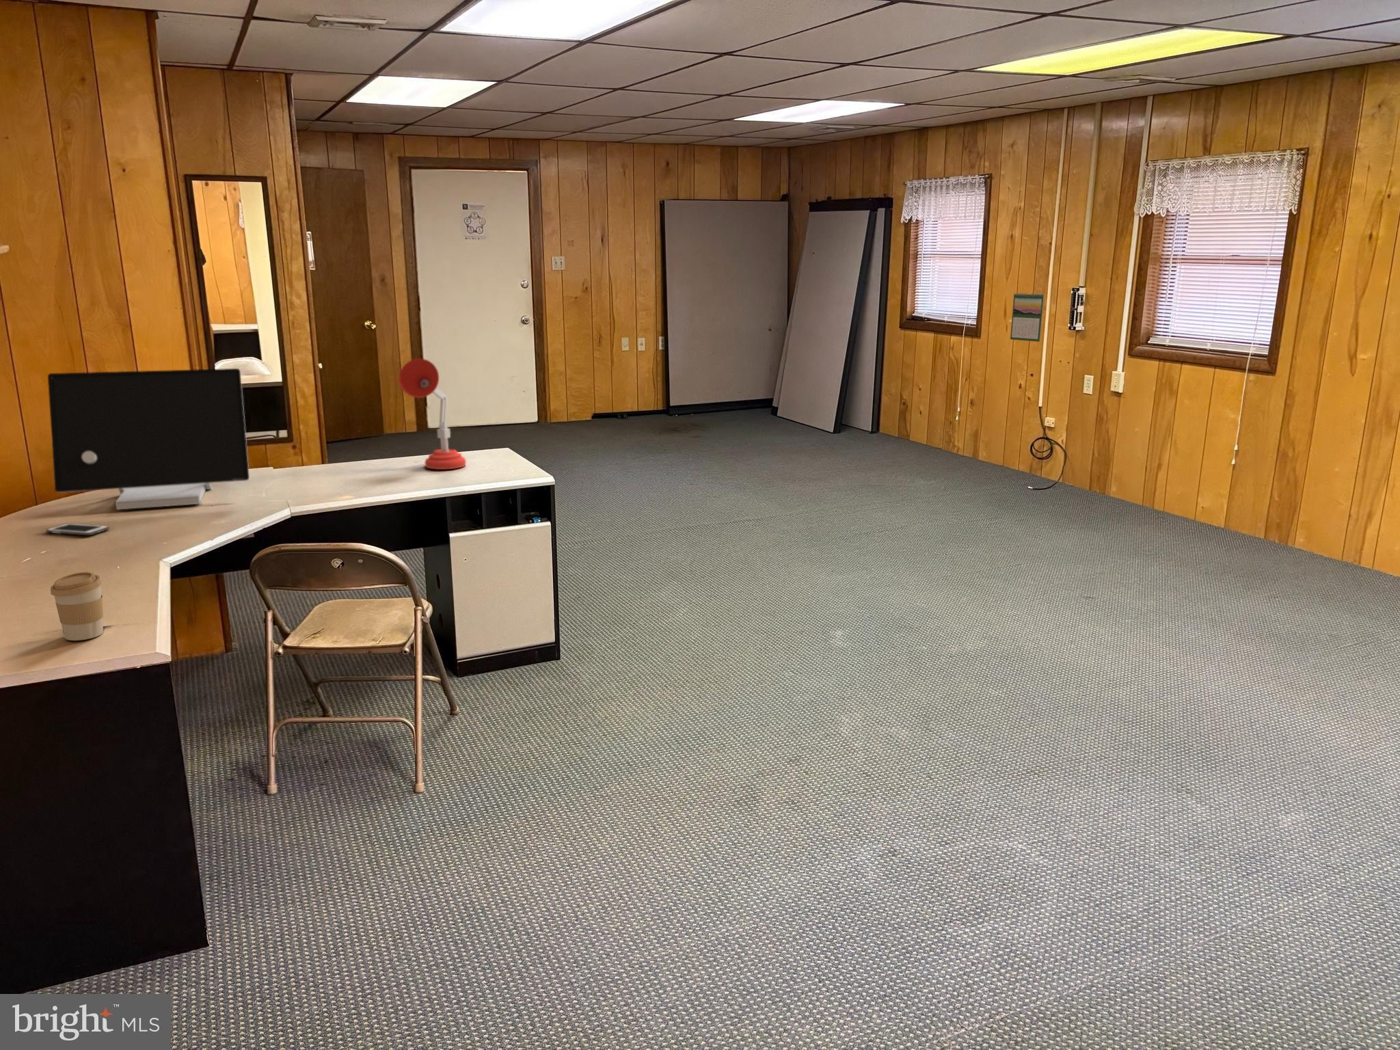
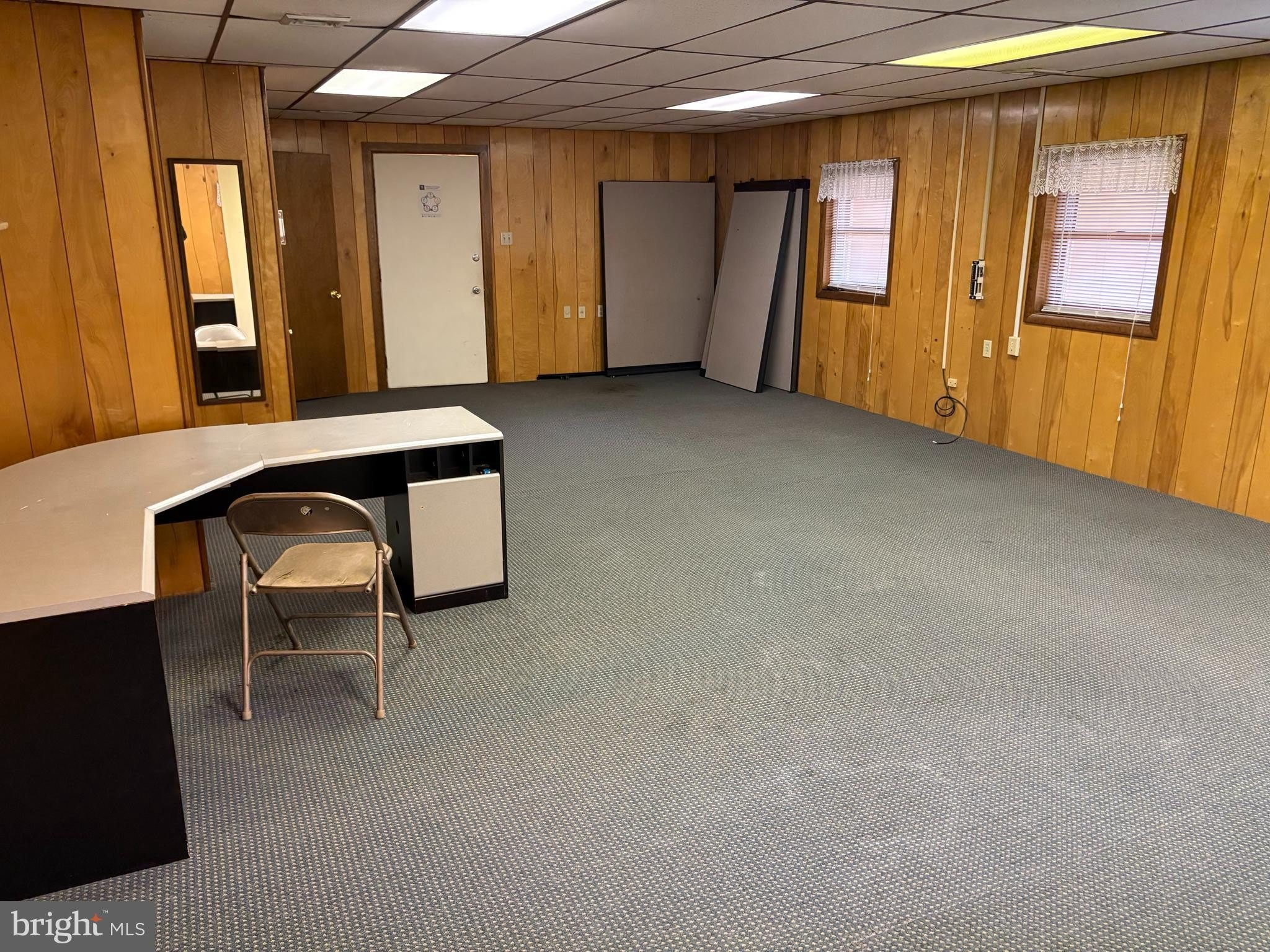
- calendar [1010,291,1045,343]
- coffee cup [50,571,104,641]
- cell phone [45,523,110,536]
- desk lamp [398,357,467,470]
- computer monitor [47,367,250,511]
